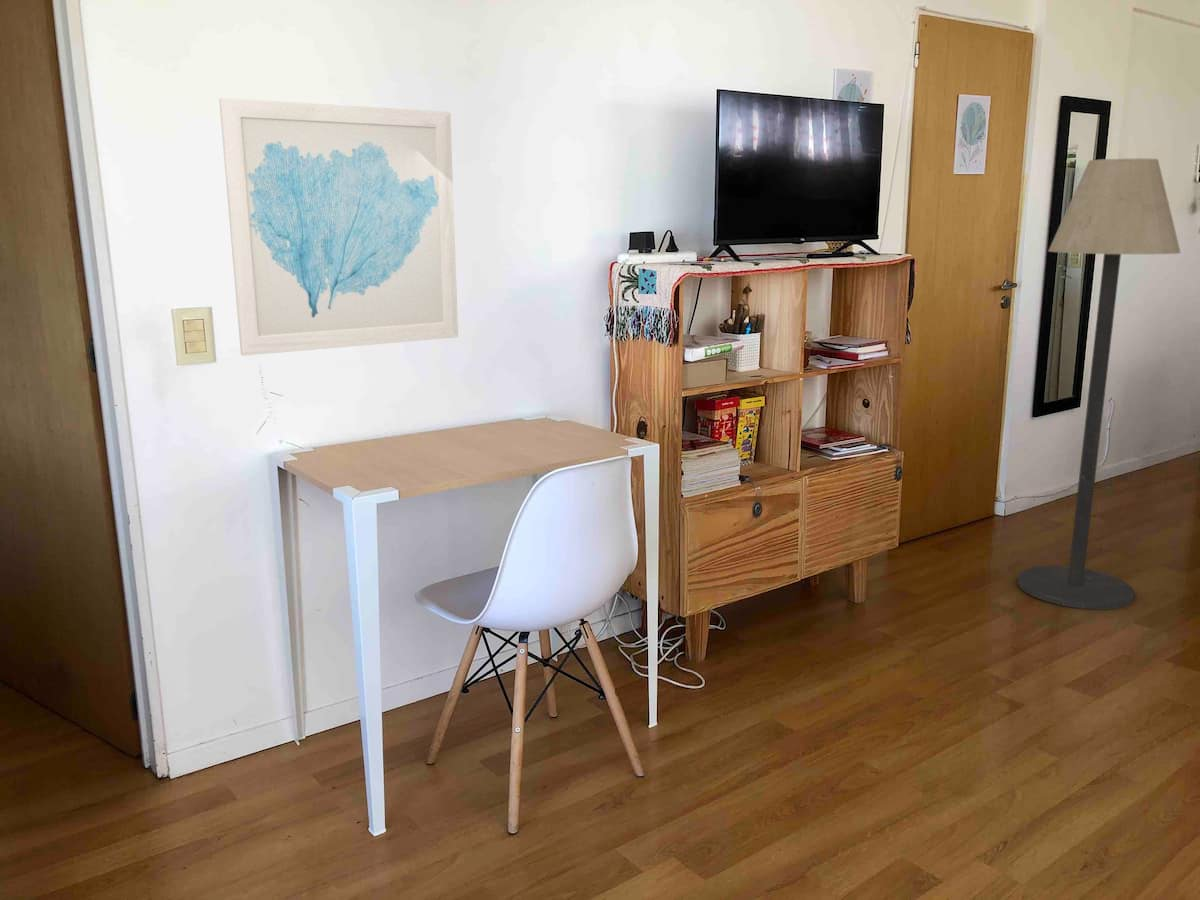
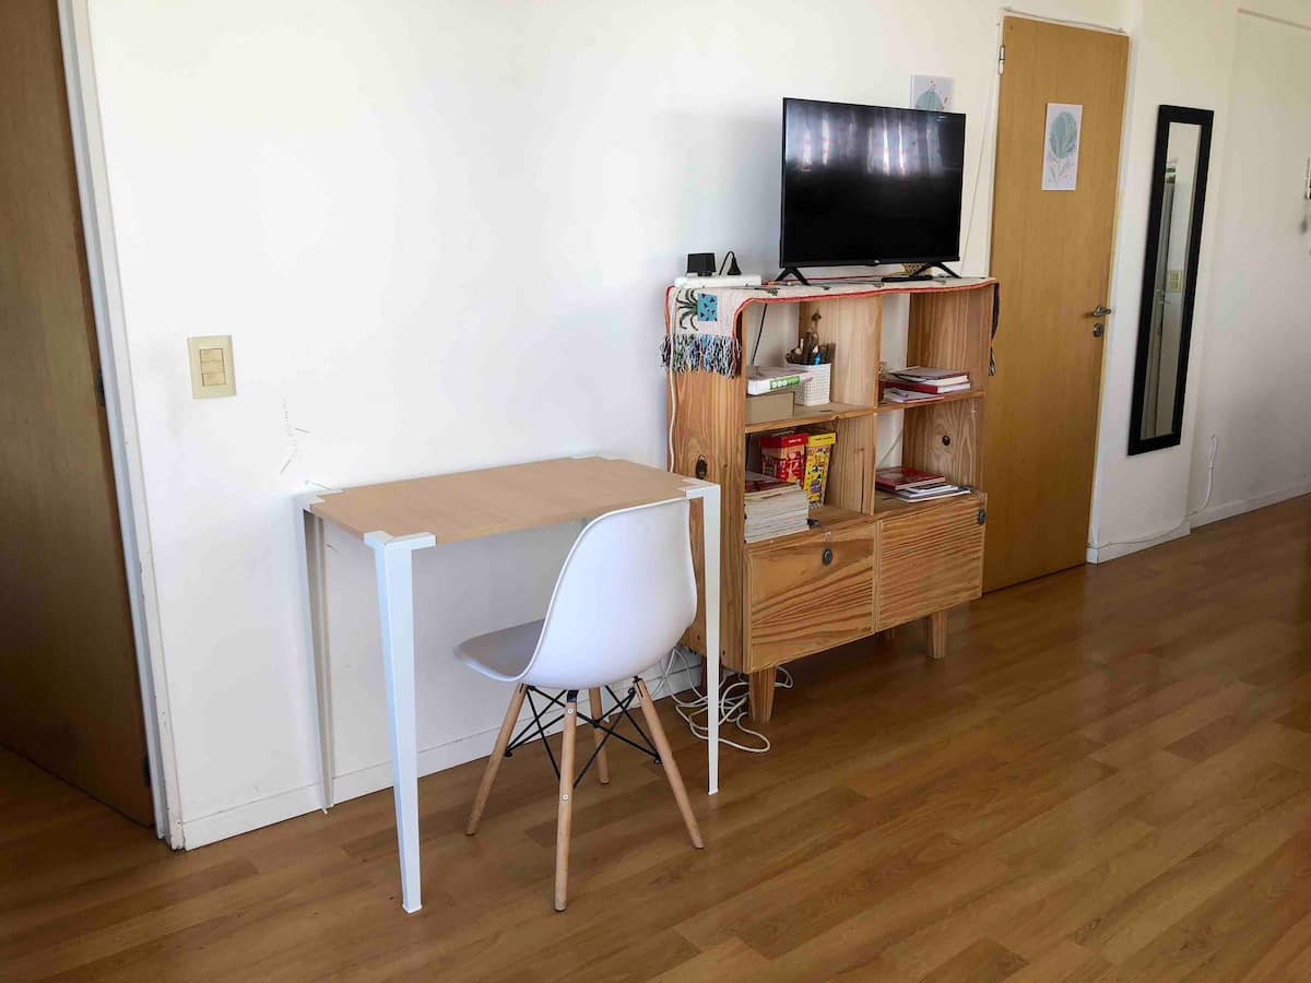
- wall art [218,97,459,357]
- floor lamp [1017,157,1182,611]
